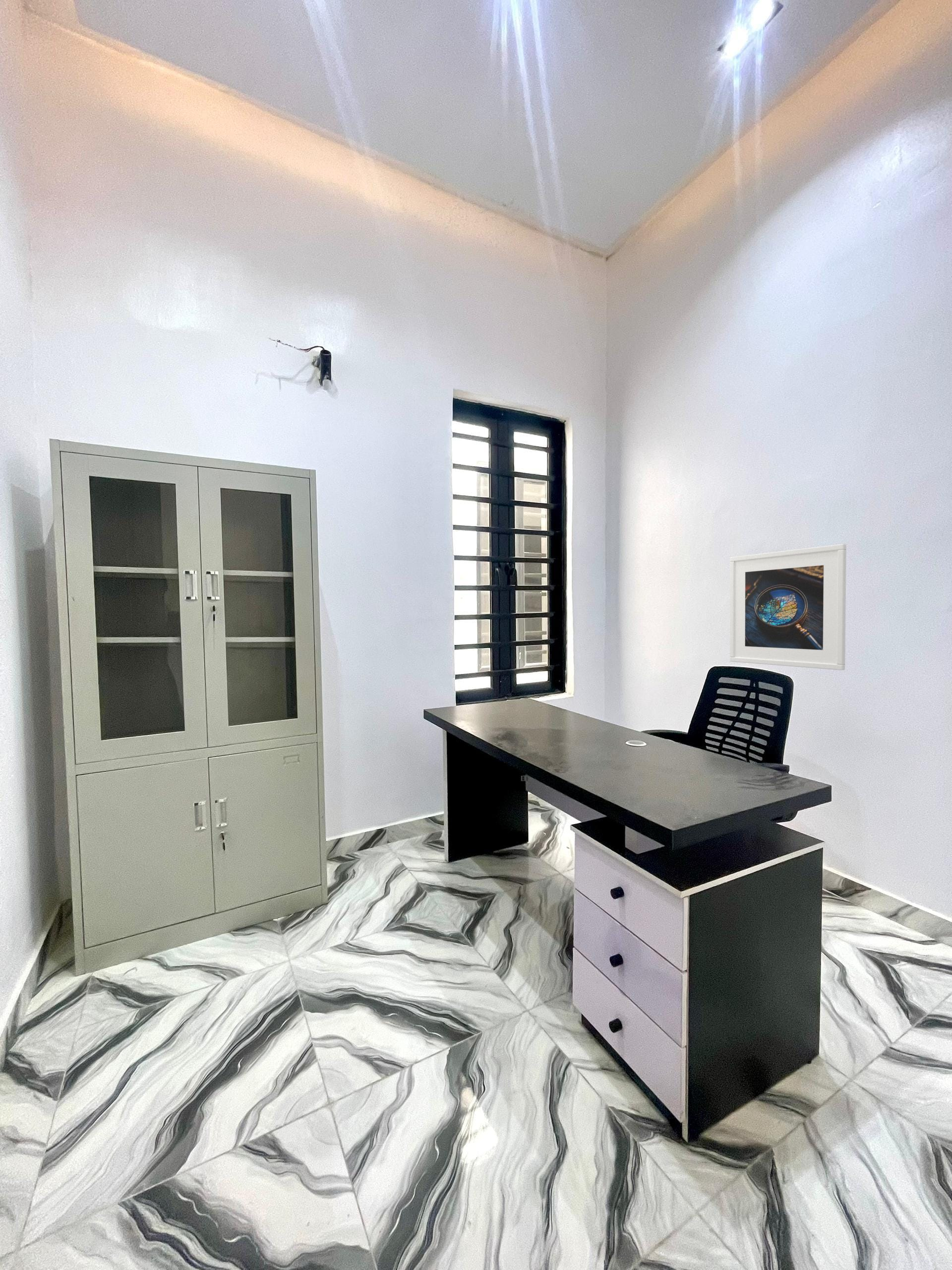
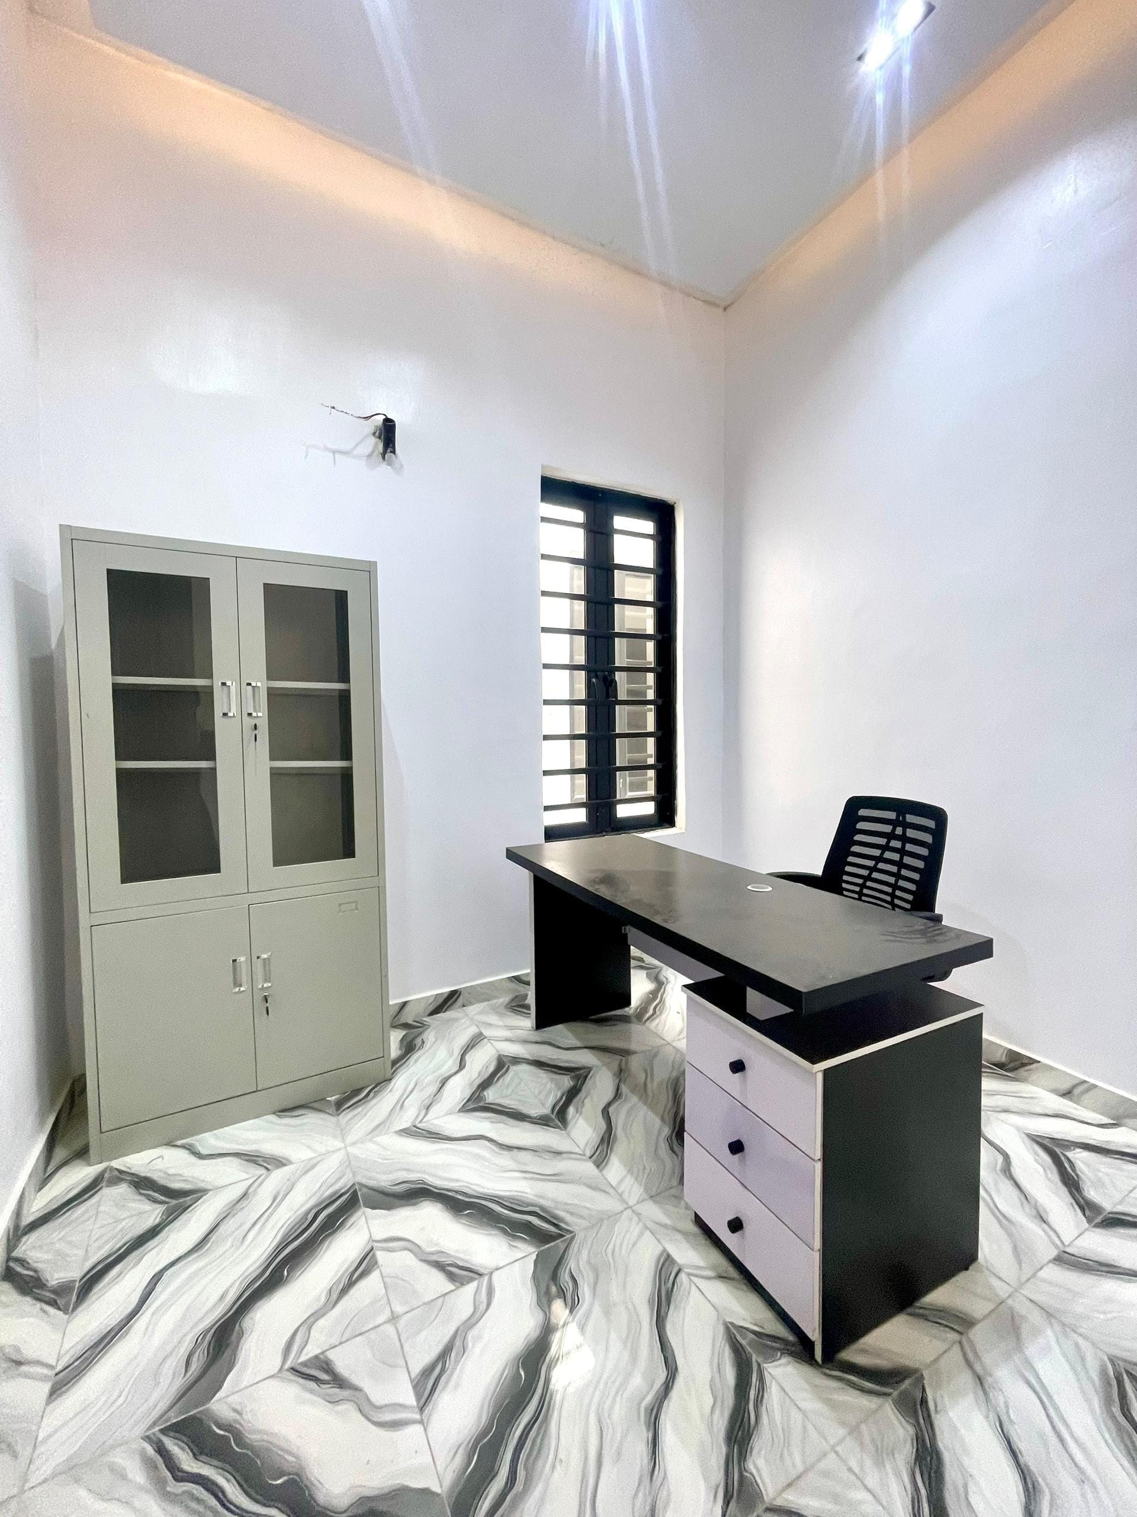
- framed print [729,544,847,671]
